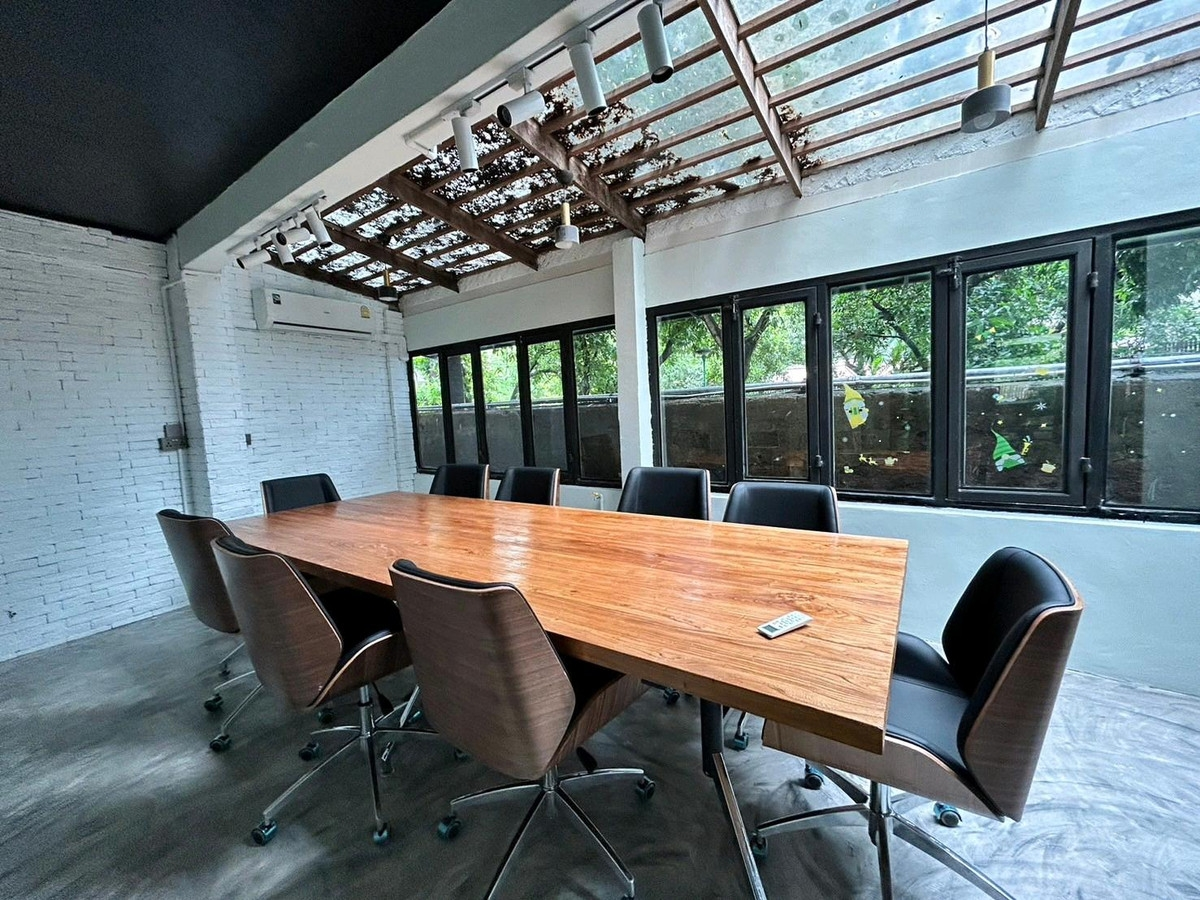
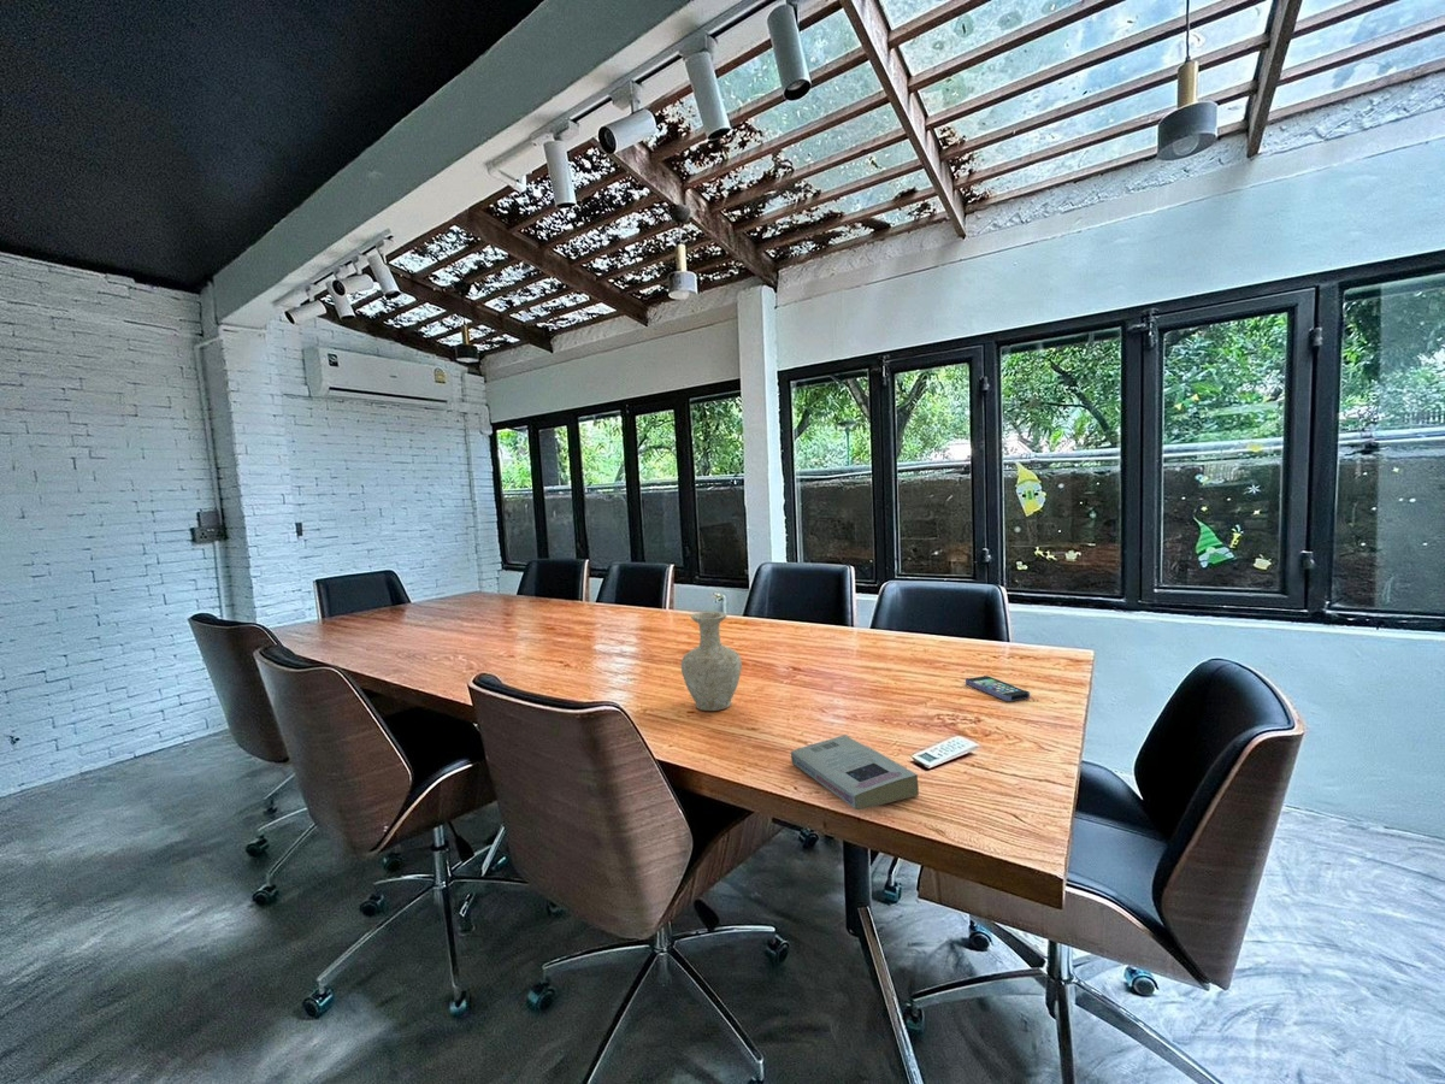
+ book [790,734,920,811]
+ vase [680,611,743,712]
+ smartphone [965,674,1031,702]
